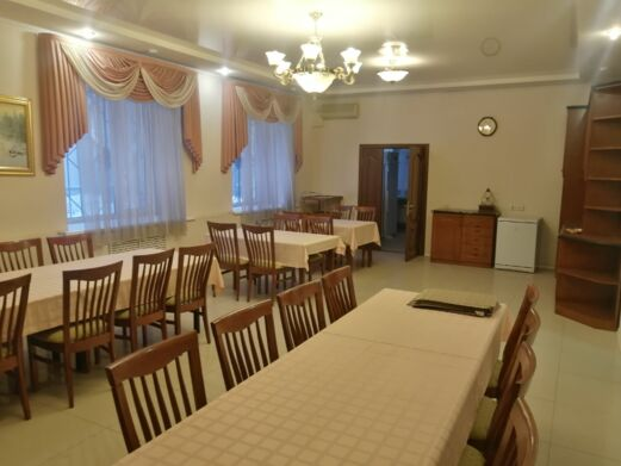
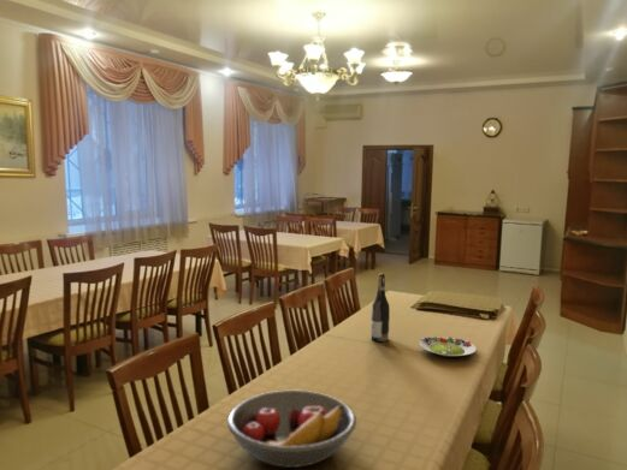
+ fruit bowl [226,389,357,469]
+ salad plate [419,335,478,358]
+ wine bottle [369,272,391,343]
